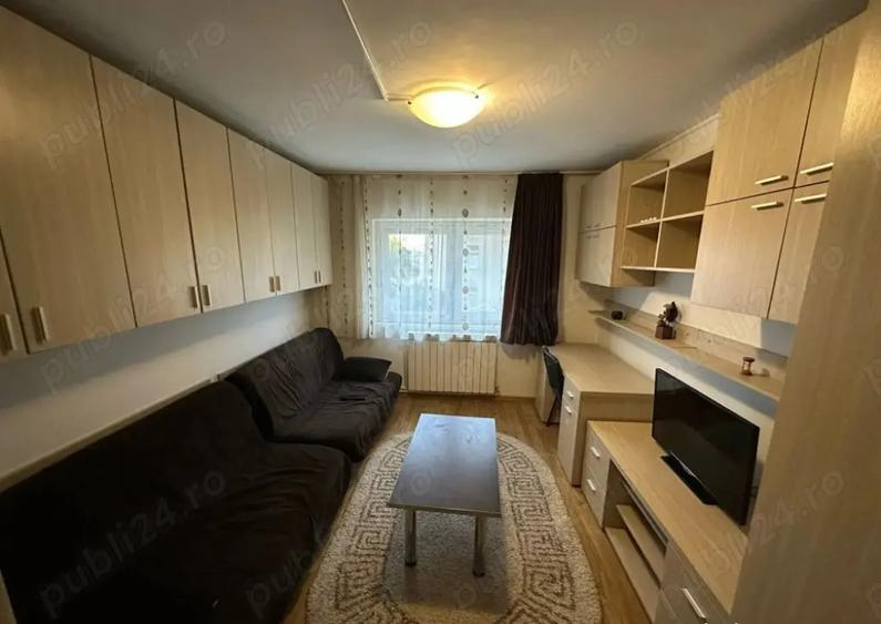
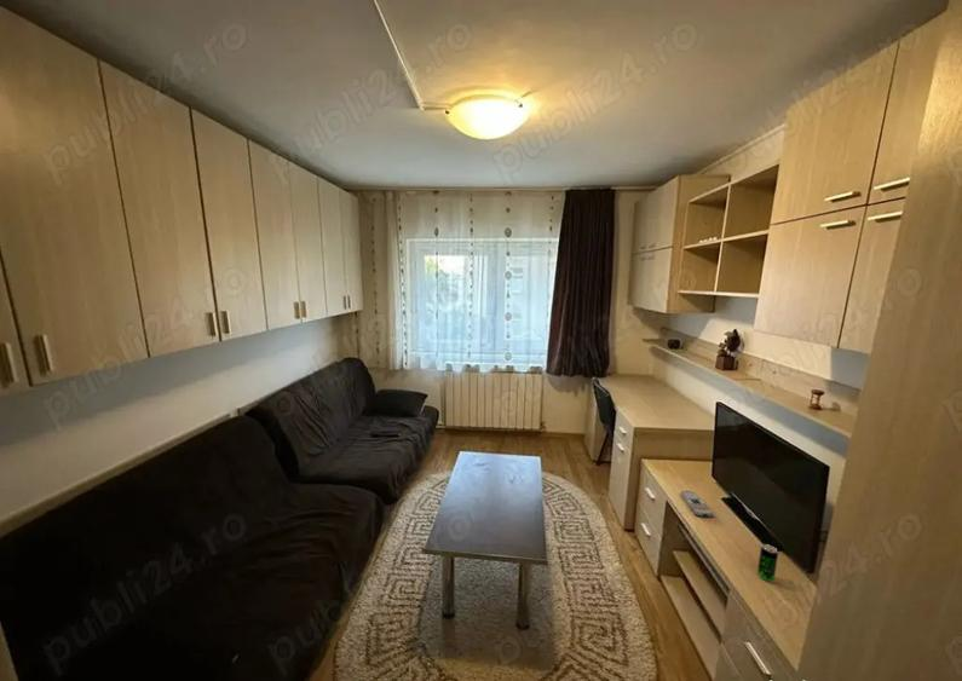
+ remote control [680,490,715,518]
+ beverage can [756,543,779,582]
